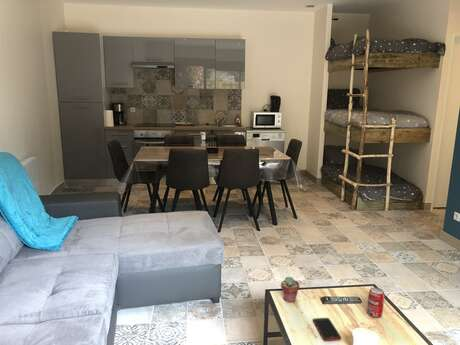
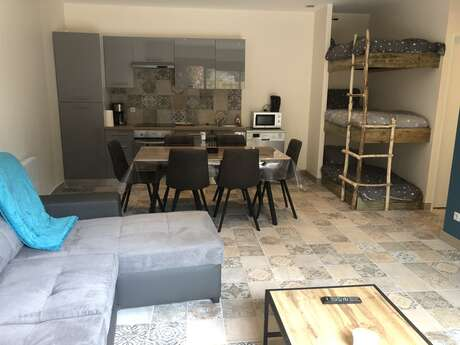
- beverage can [366,287,386,319]
- potted succulent [280,276,301,303]
- cell phone [312,317,342,342]
